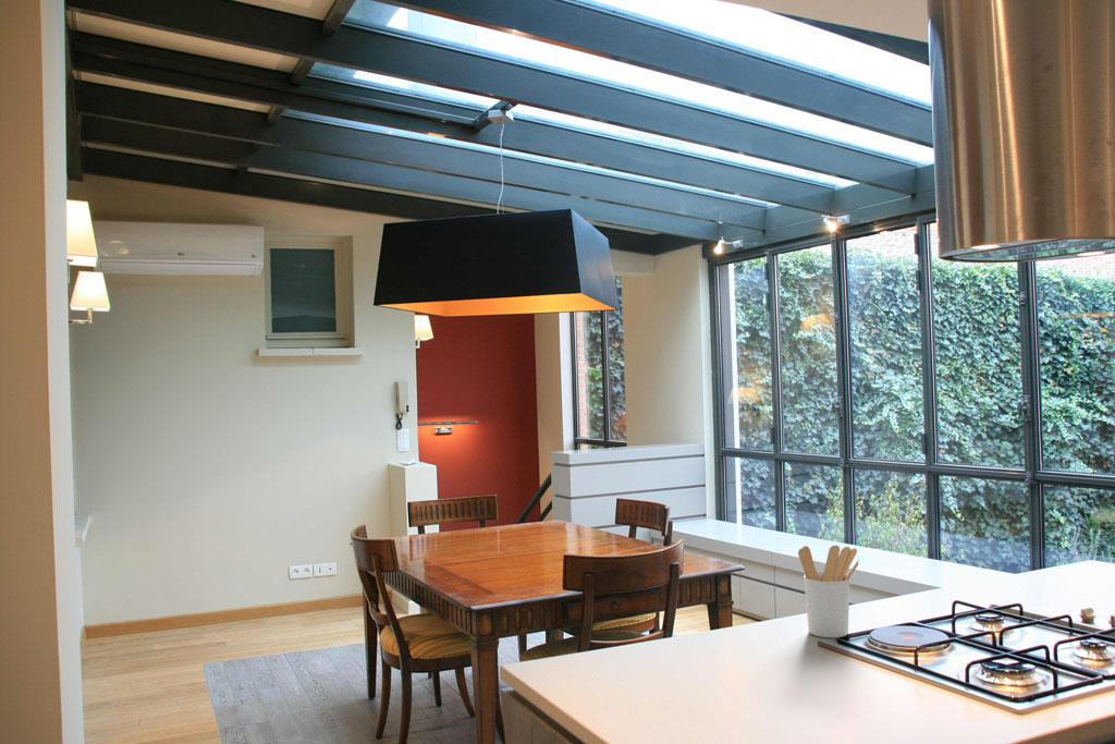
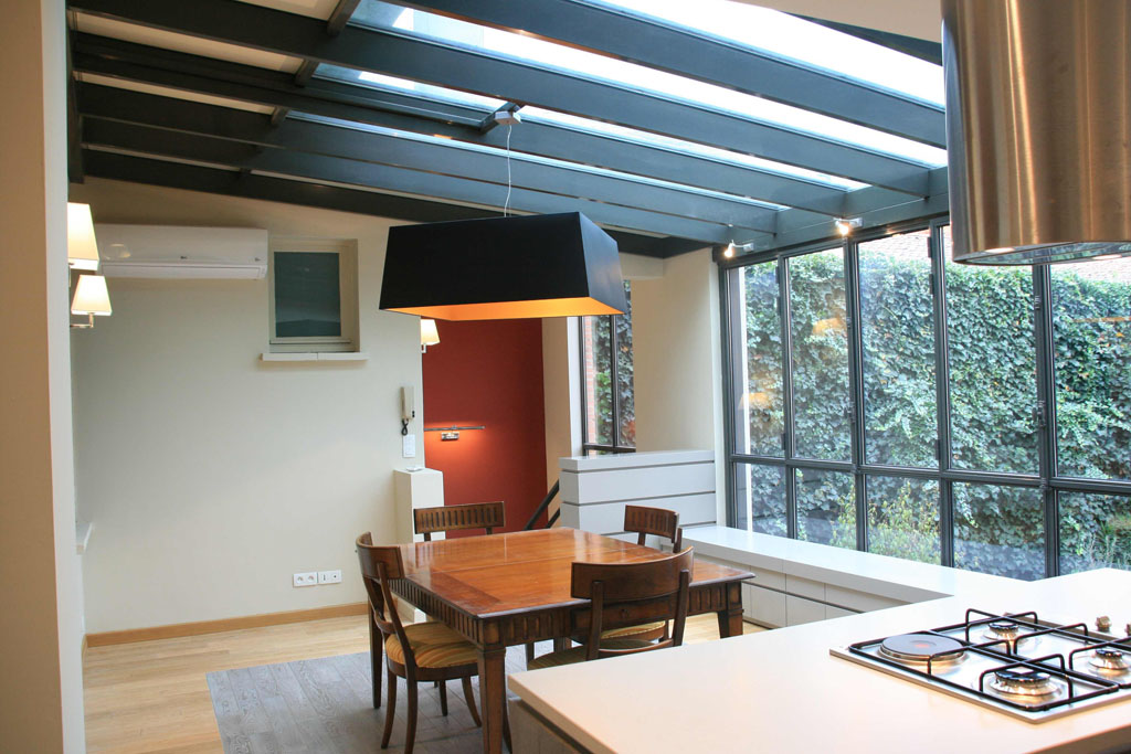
- utensil holder [797,545,860,638]
